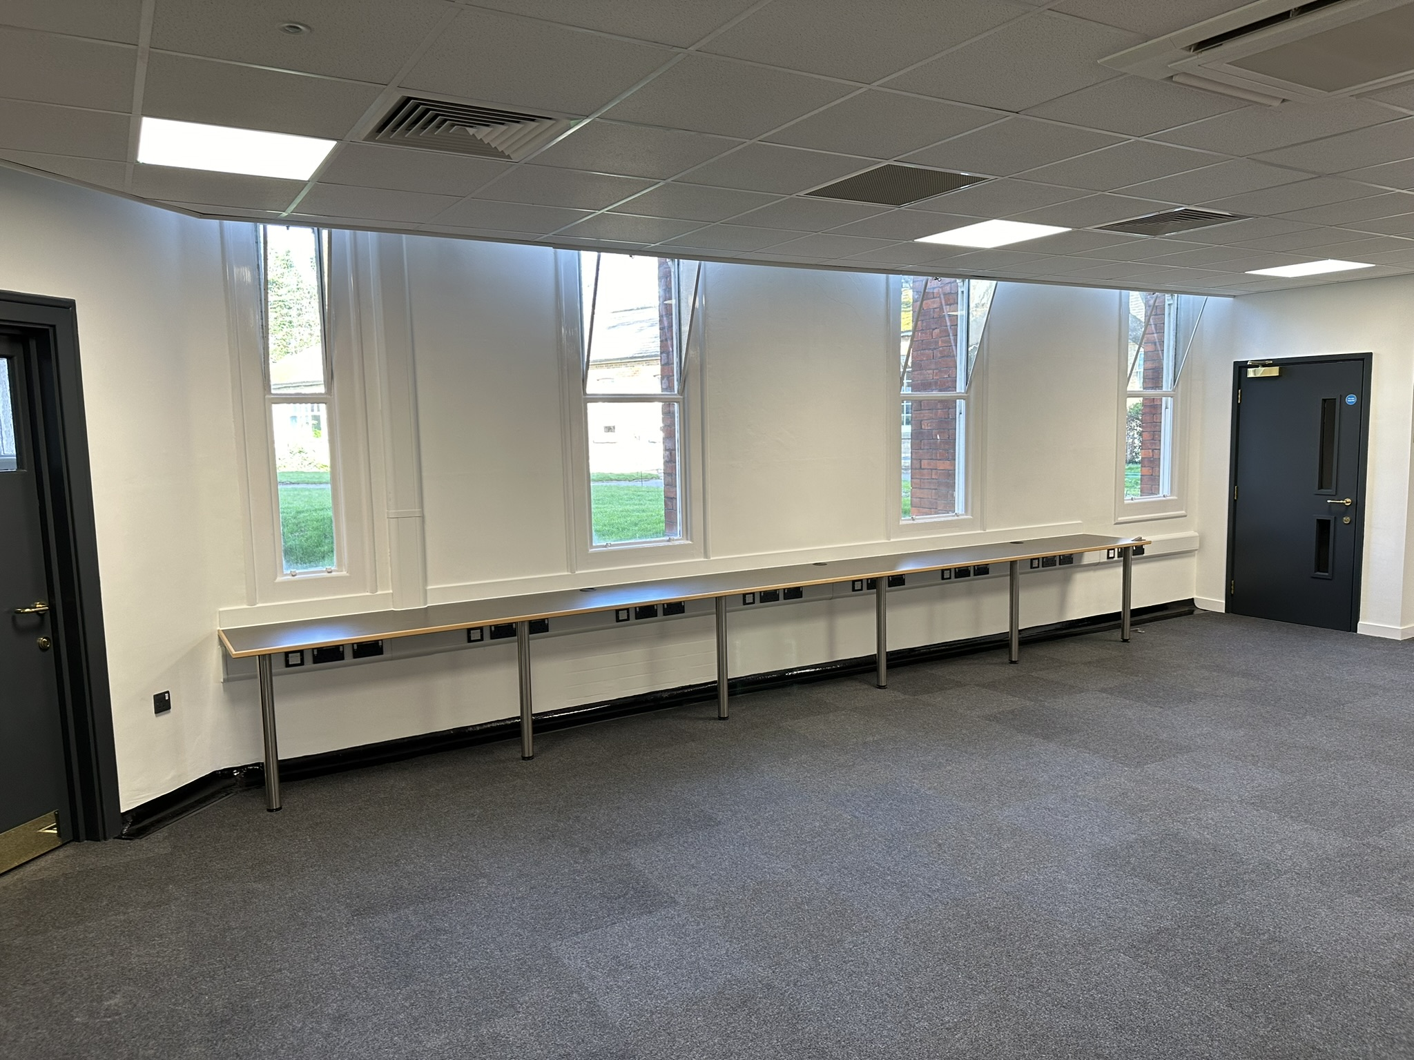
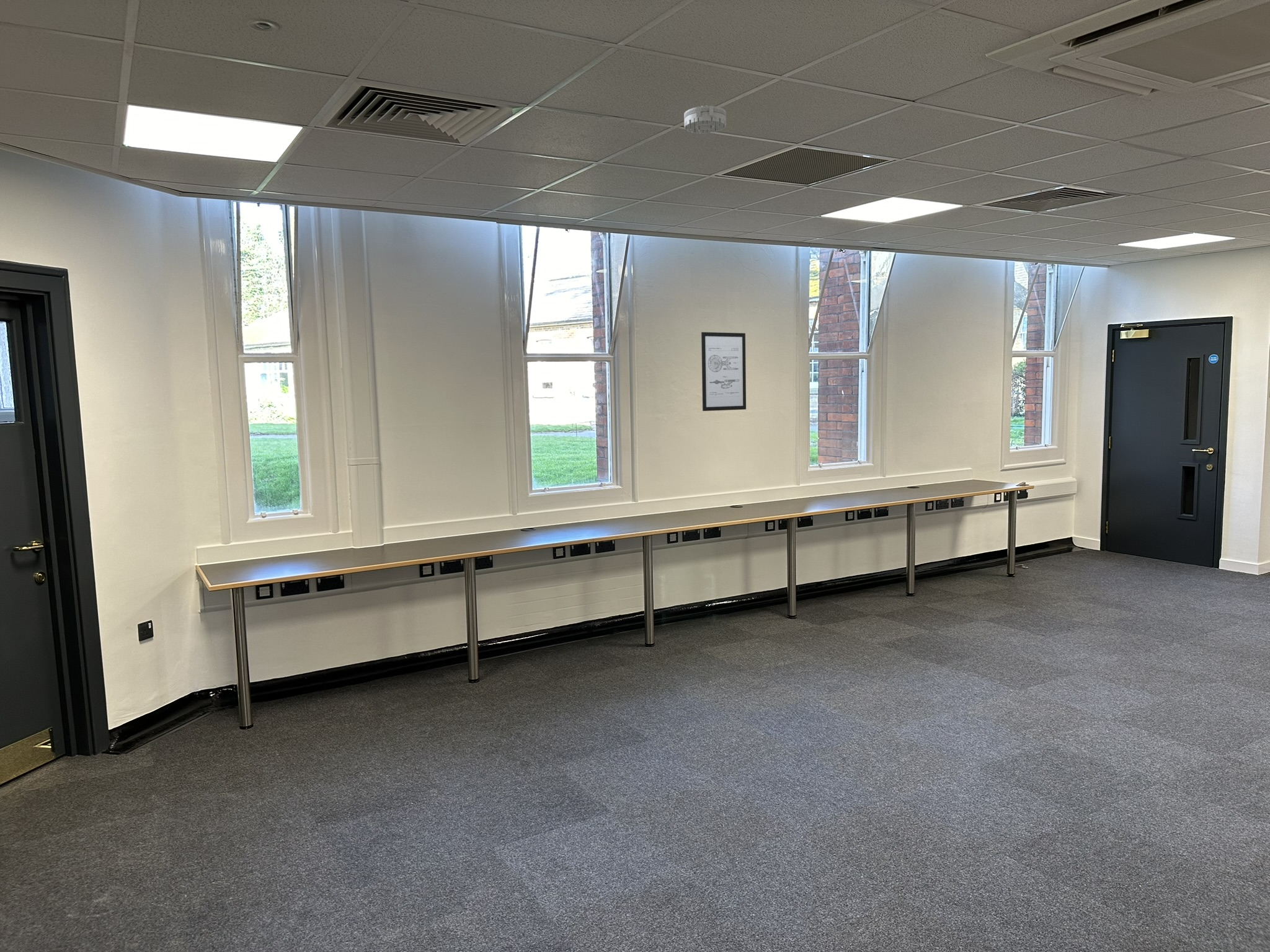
+ wall art [701,332,747,412]
+ smoke detector [683,105,727,134]
